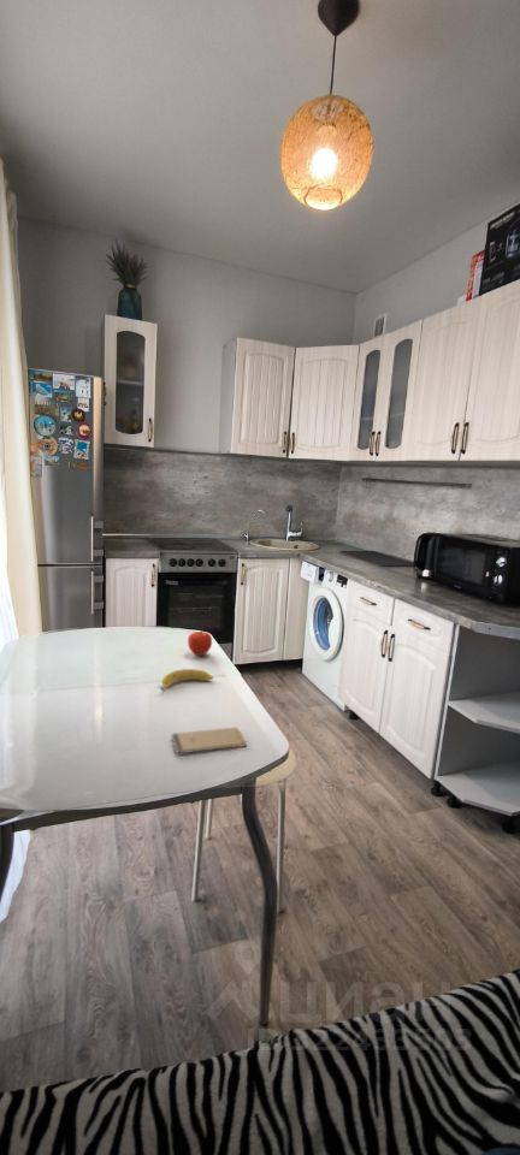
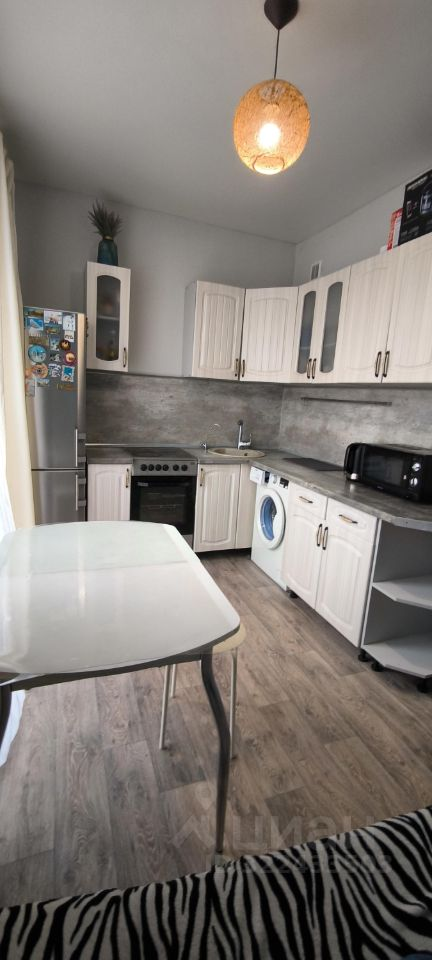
- smartphone [171,727,248,754]
- banana [156,668,214,692]
- fruit [187,628,213,657]
